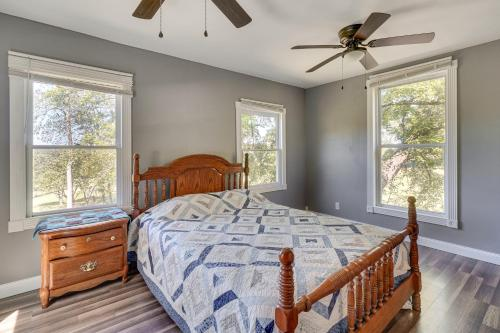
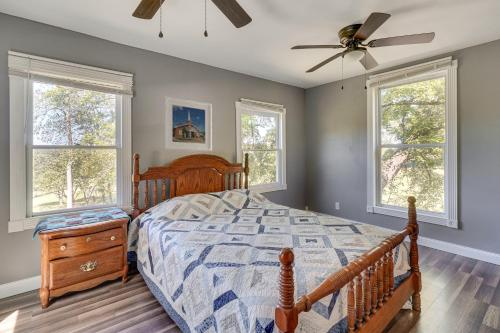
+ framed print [163,95,213,152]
